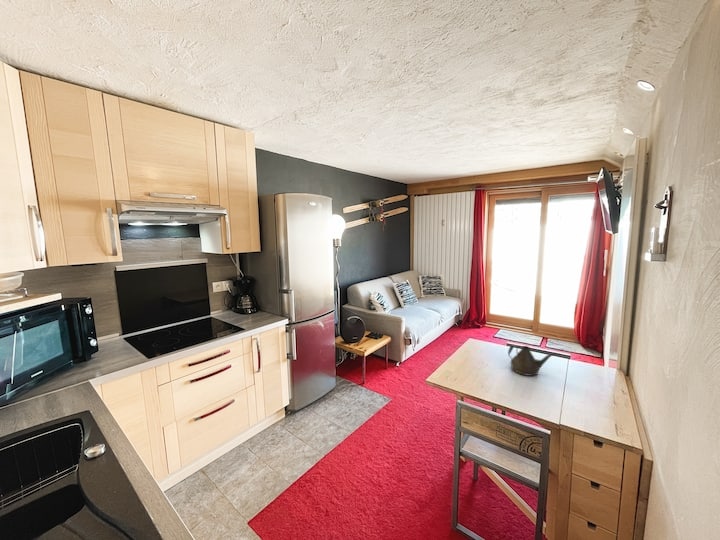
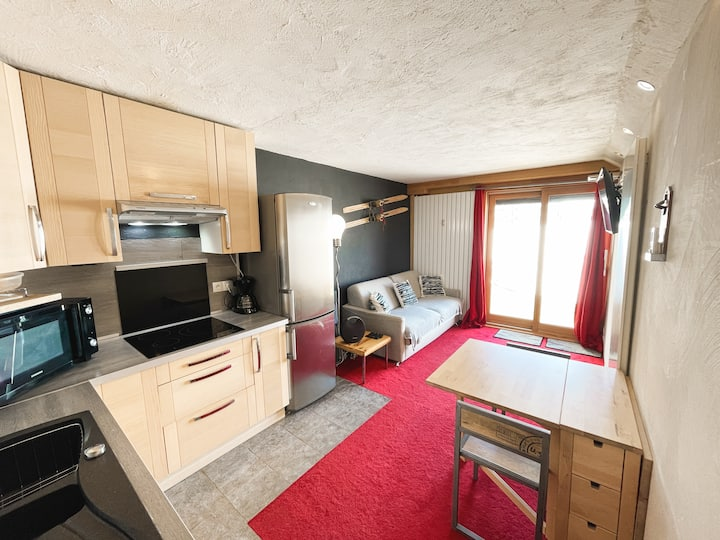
- teapot [507,344,558,377]
